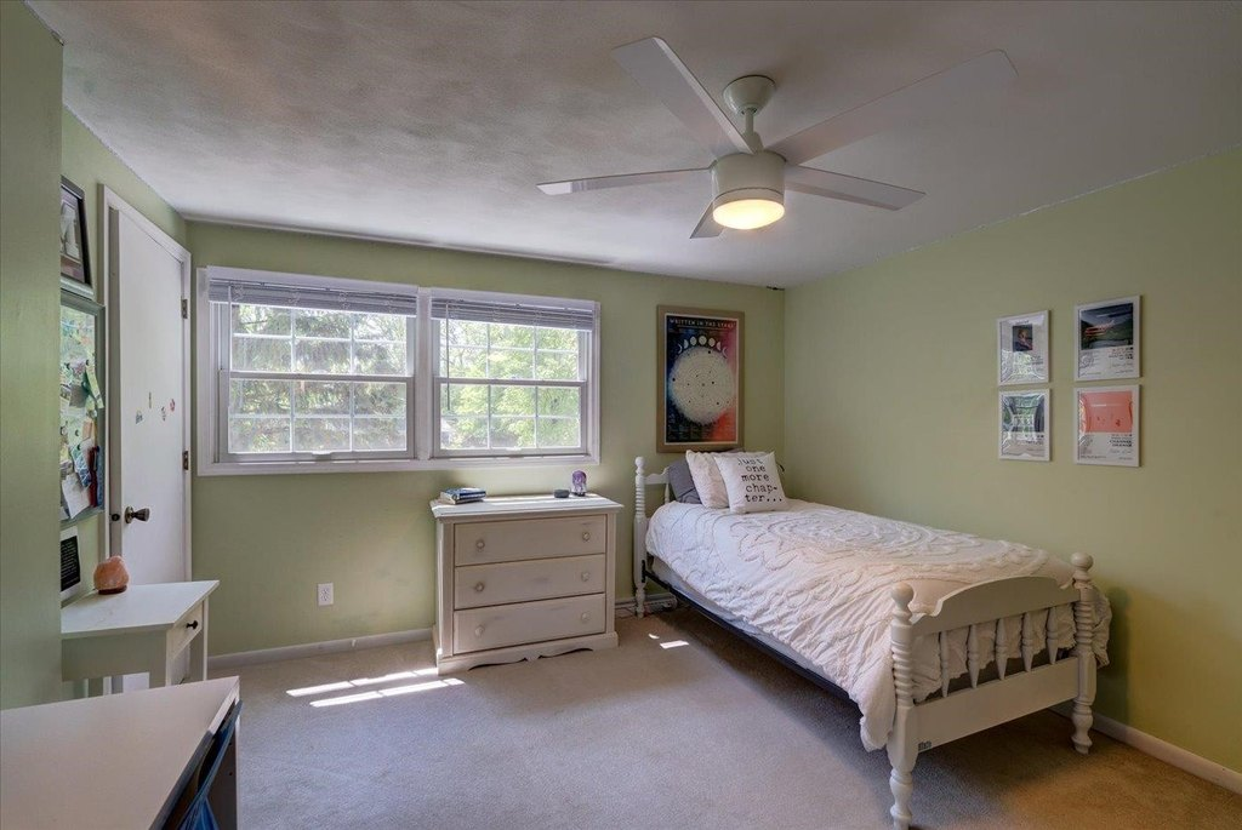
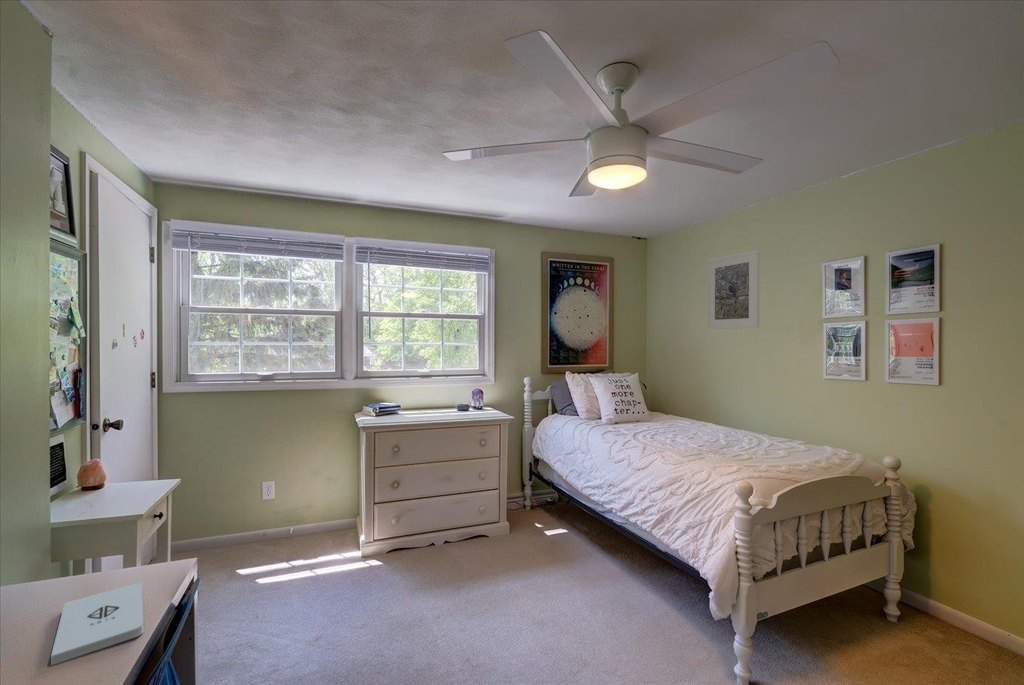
+ notepad [50,582,144,666]
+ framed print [706,249,761,330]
